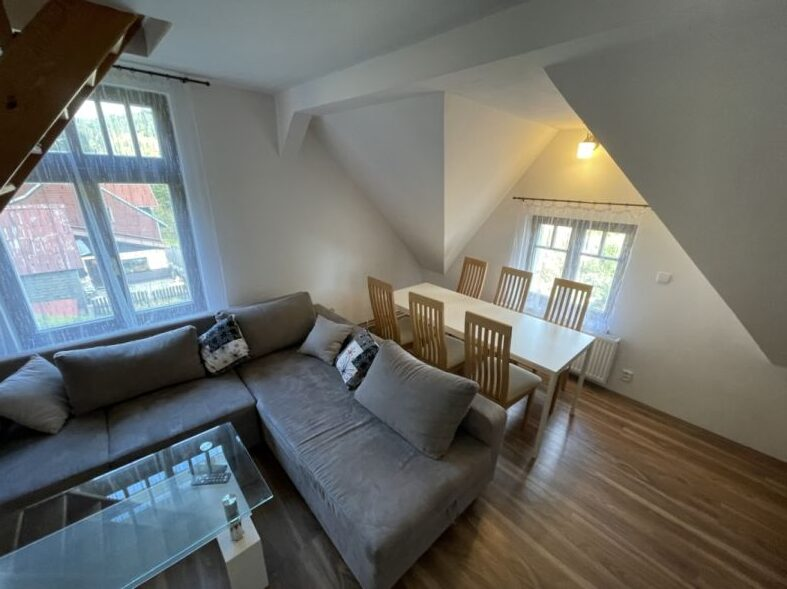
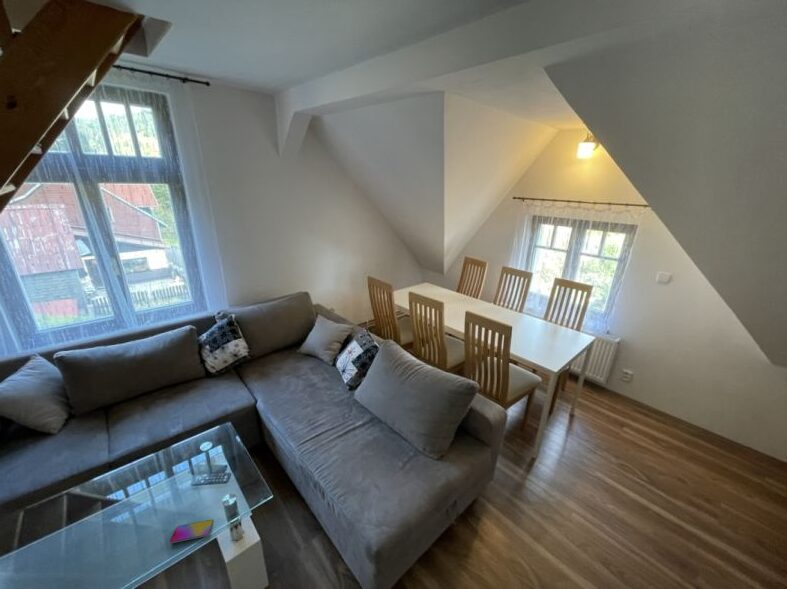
+ smartphone [169,519,214,544]
